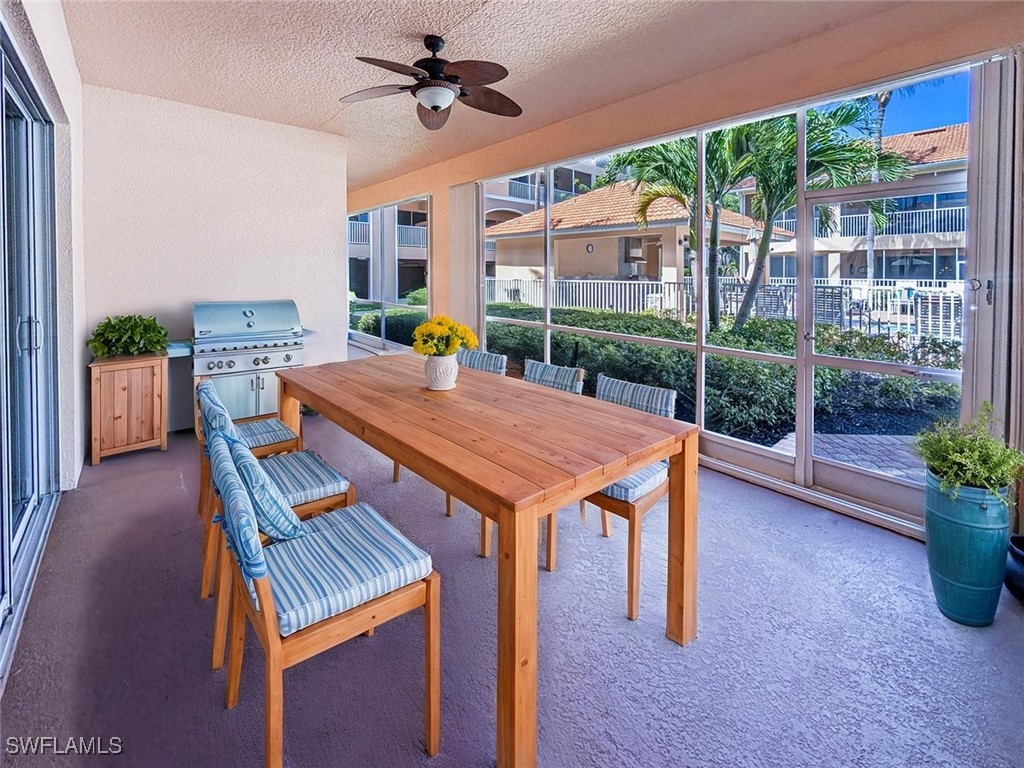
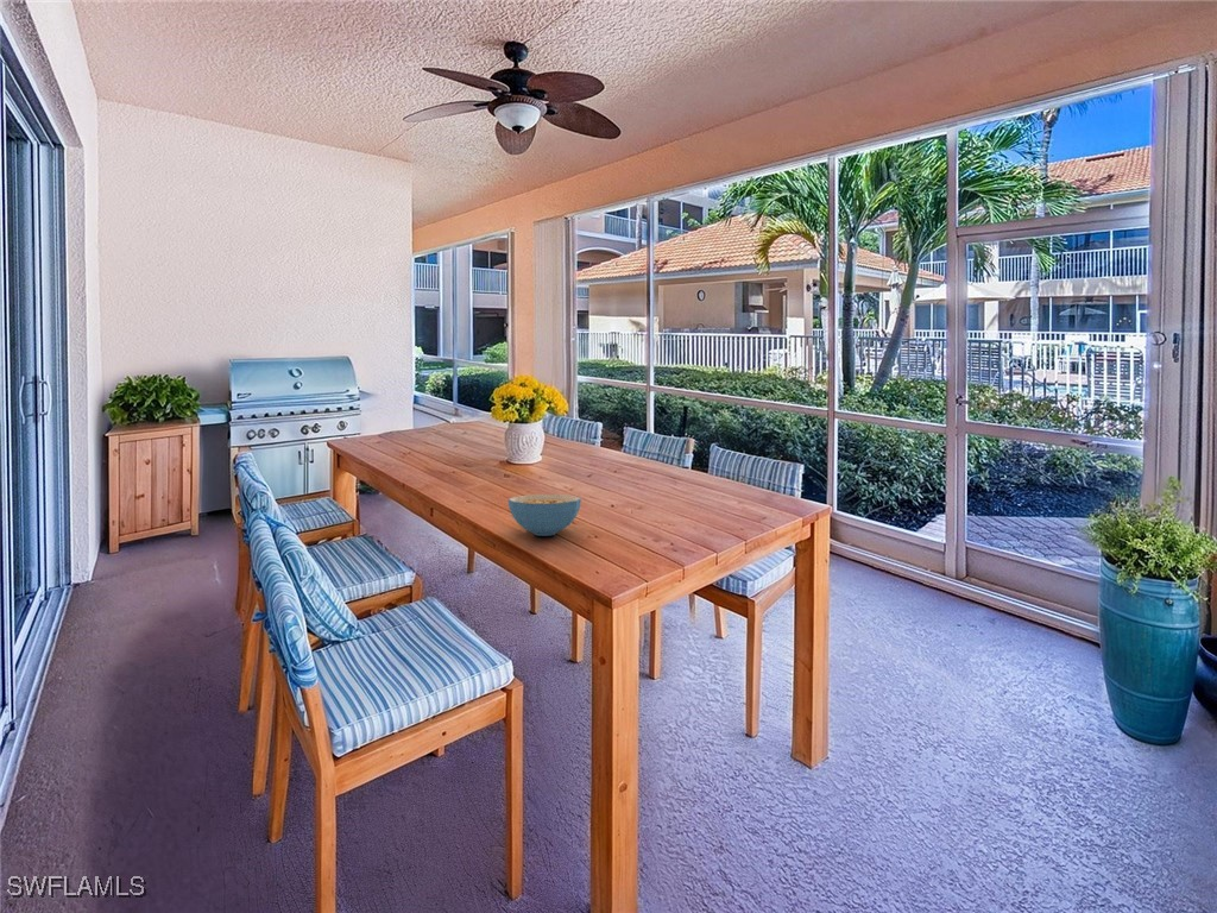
+ cereal bowl [507,493,582,537]
